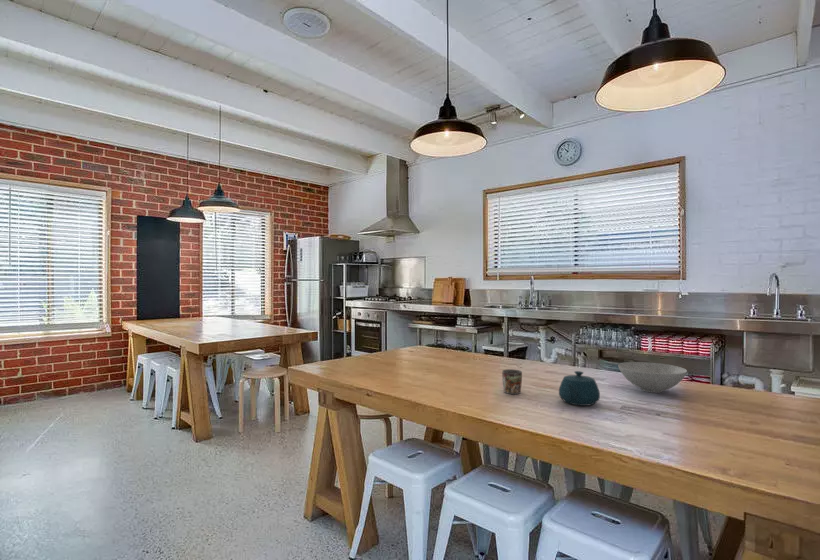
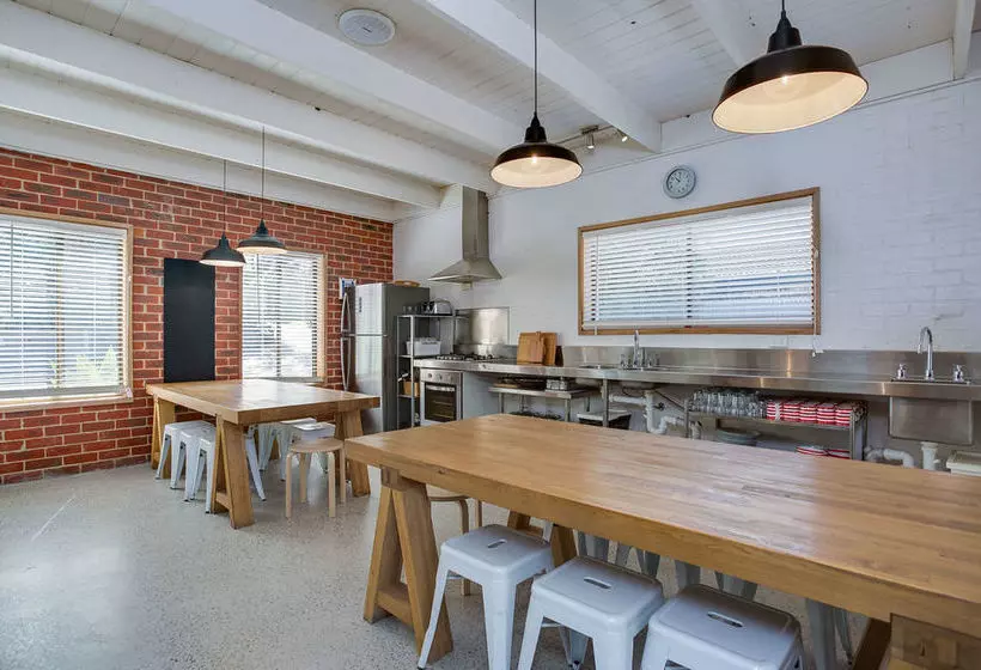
- mug [501,368,523,395]
- teapot [558,370,601,407]
- bowl [617,361,688,394]
